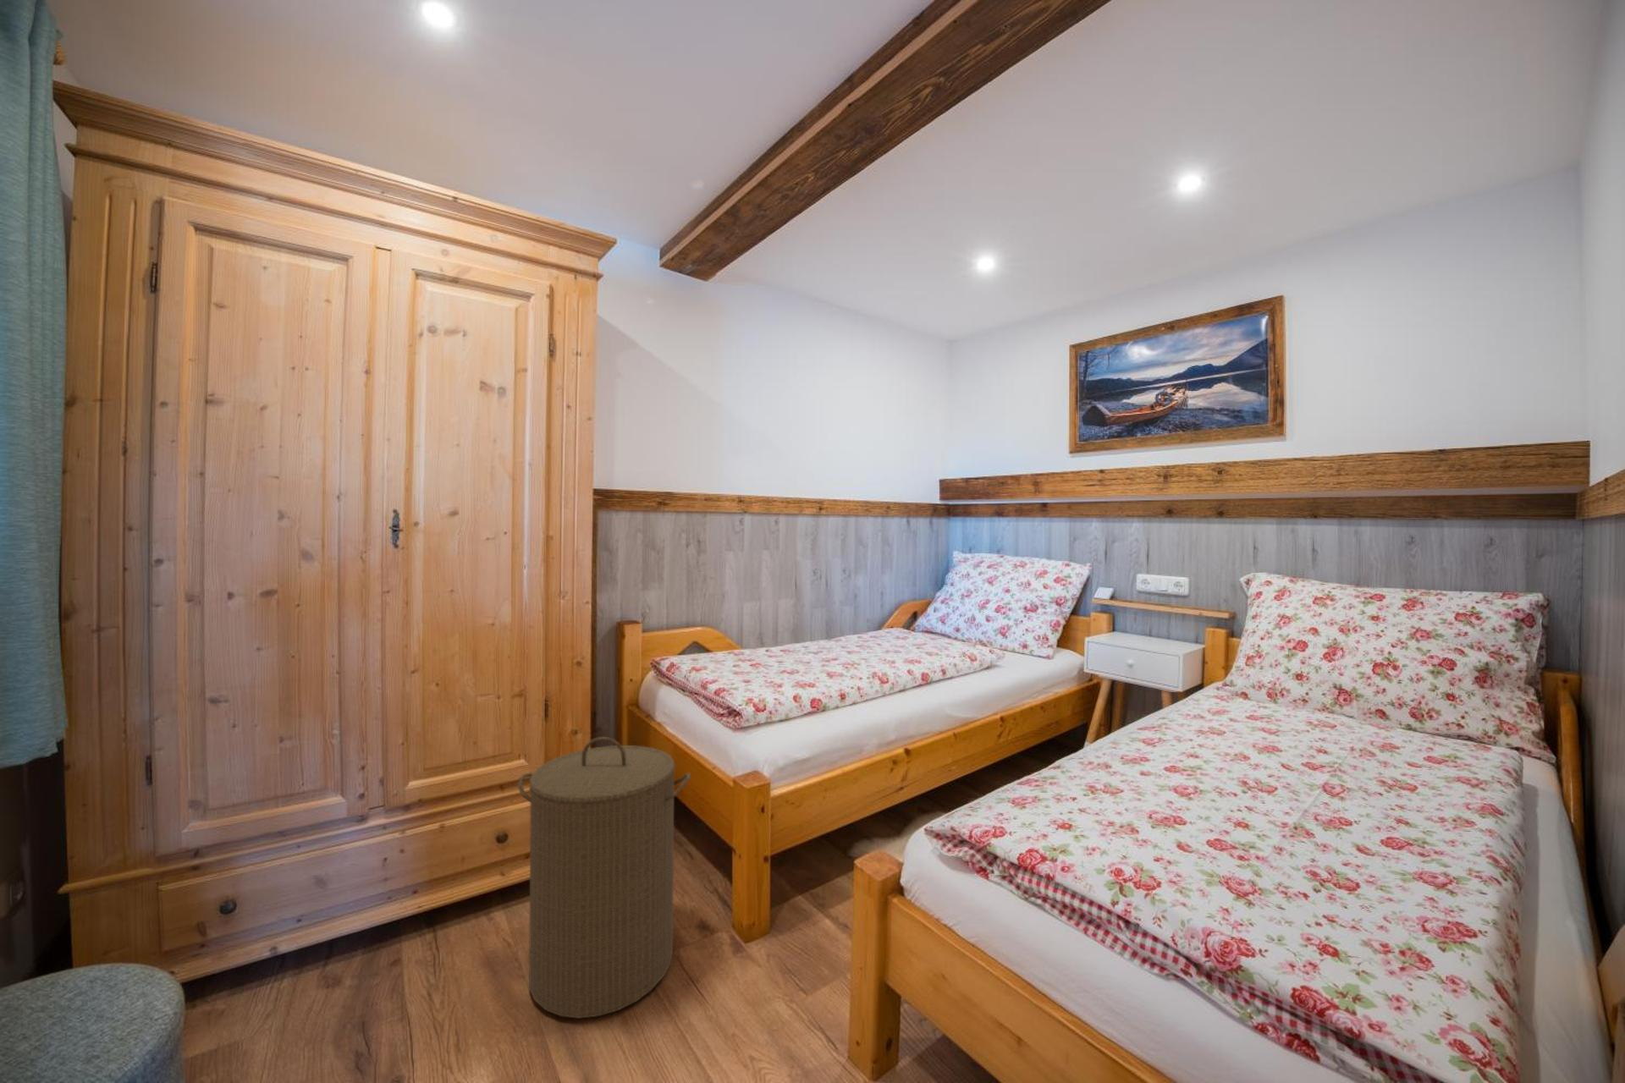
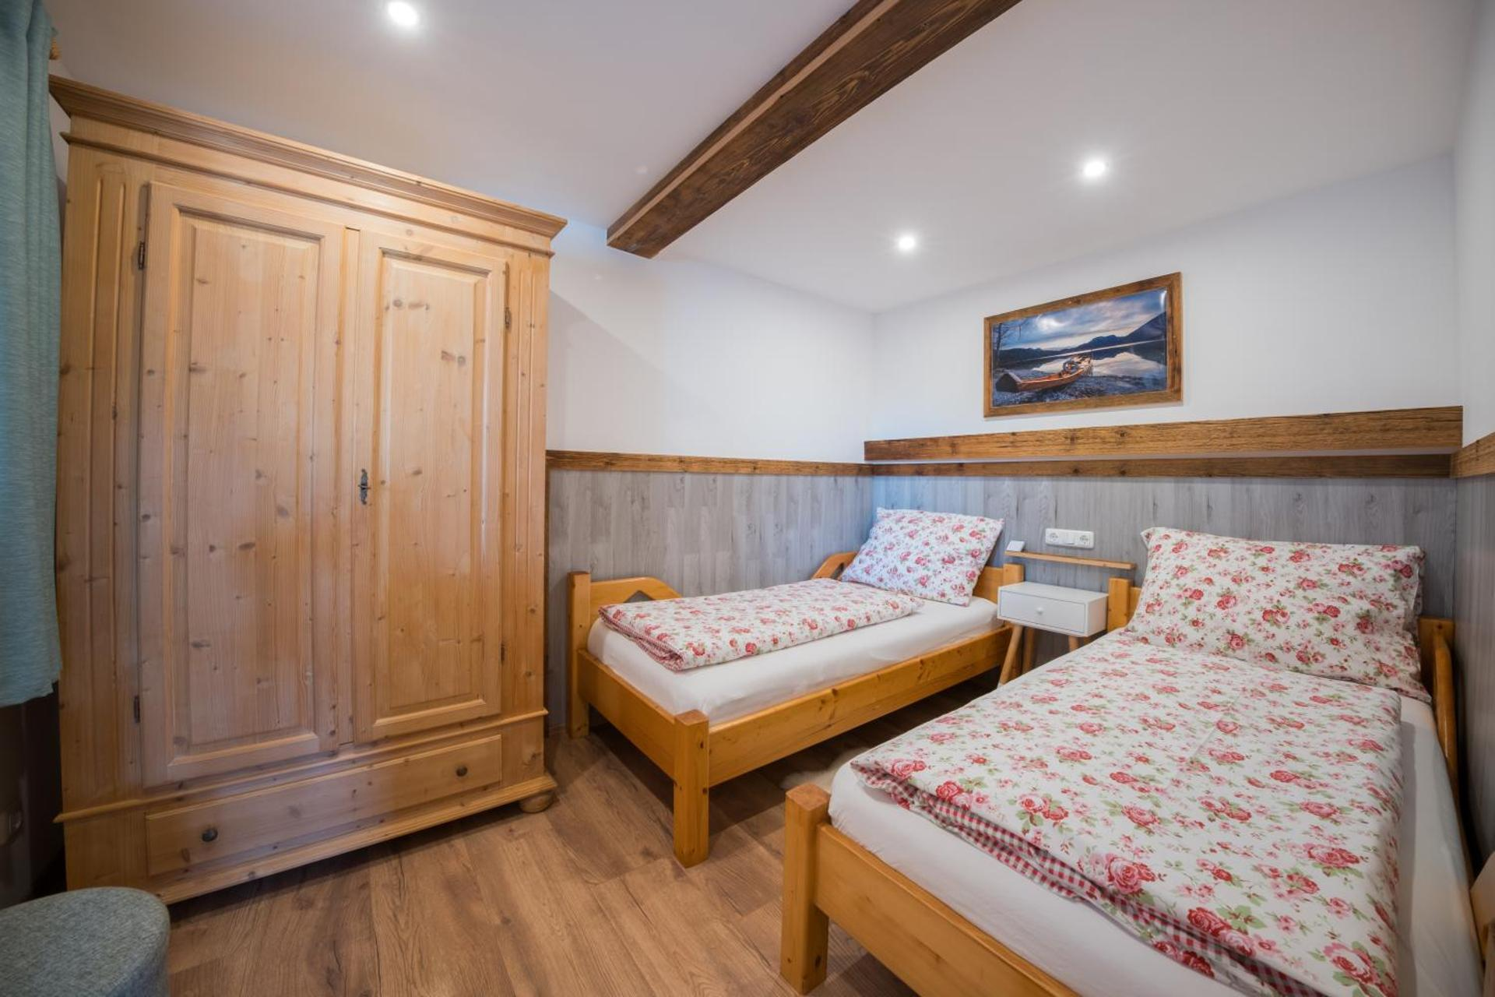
- laundry hamper [517,736,692,1020]
